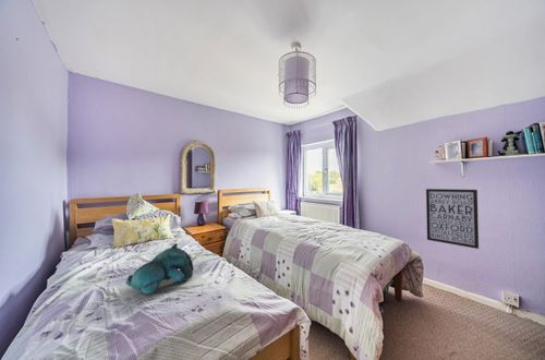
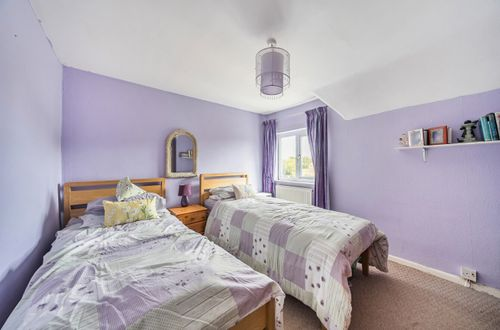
- wall art [425,188,480,250]
- teddy bear [124,242,194,295]
